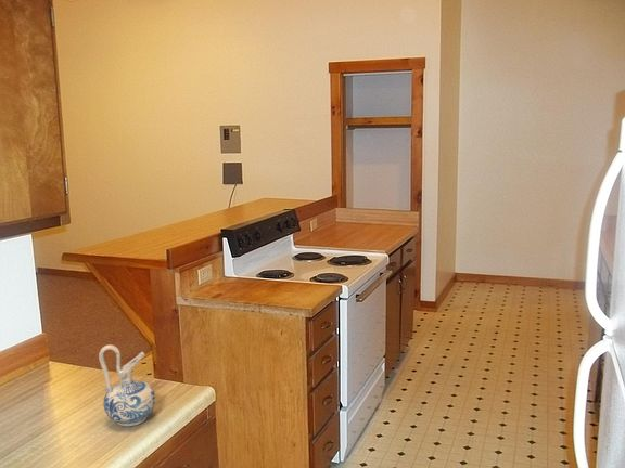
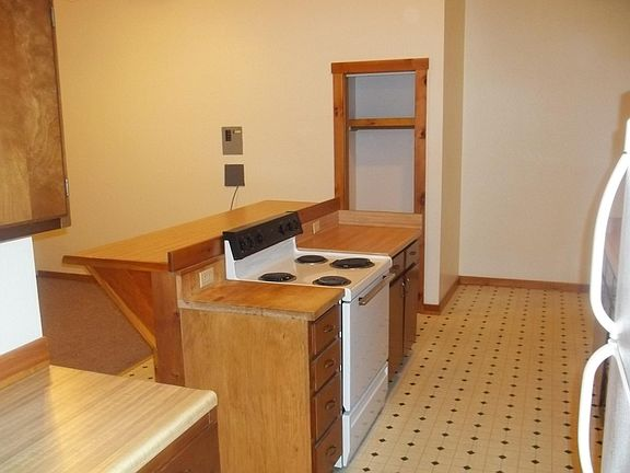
- ceramic pitcher [98,343,156,427]
